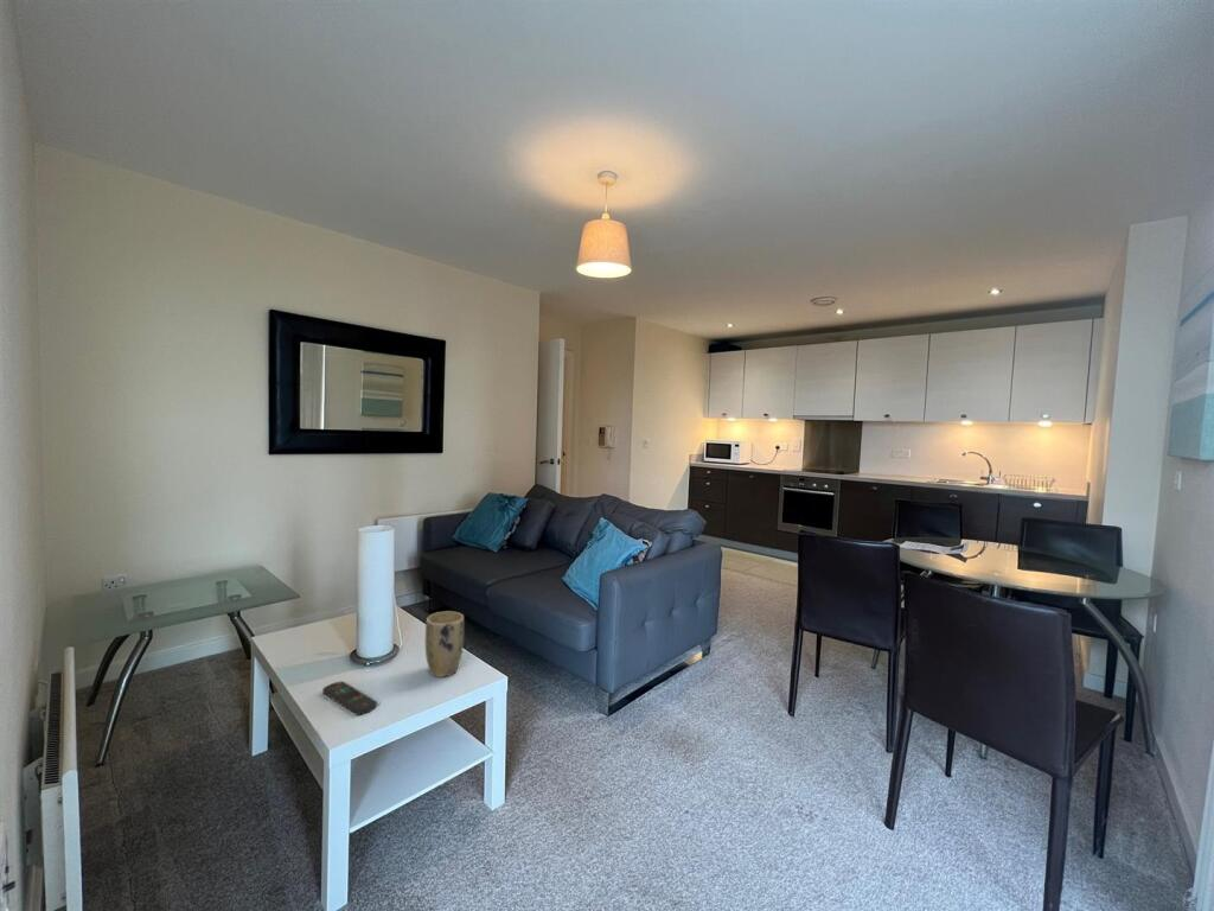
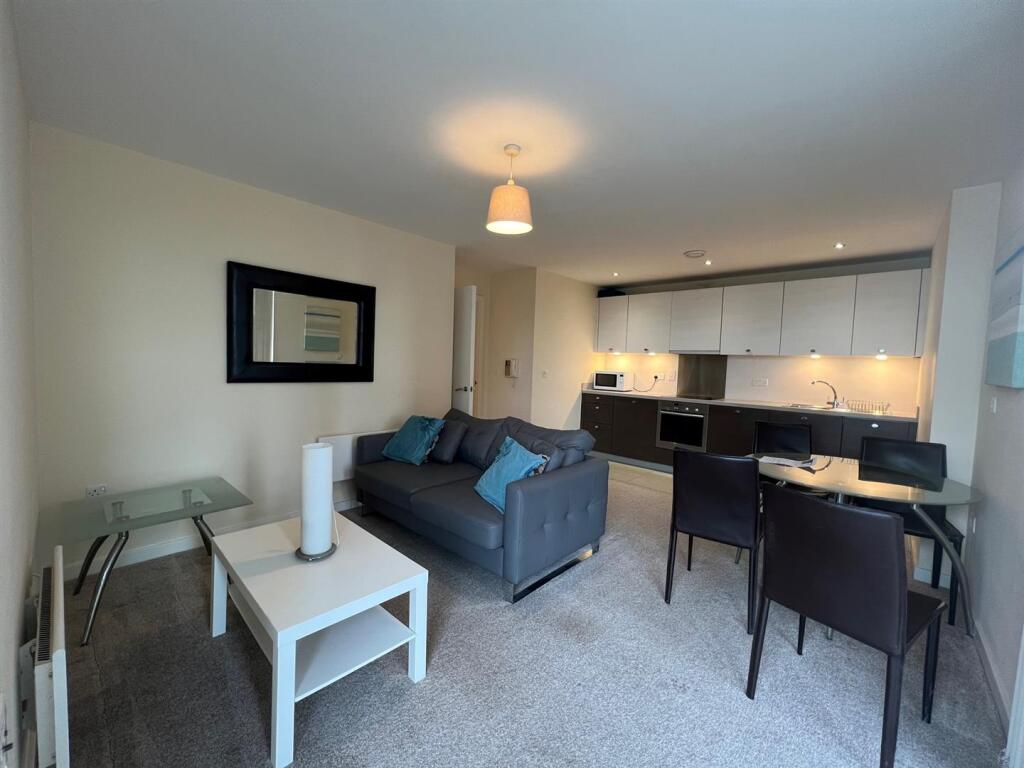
- plant pot [424,610,466,679]
- remote control [321,680,378,716]
